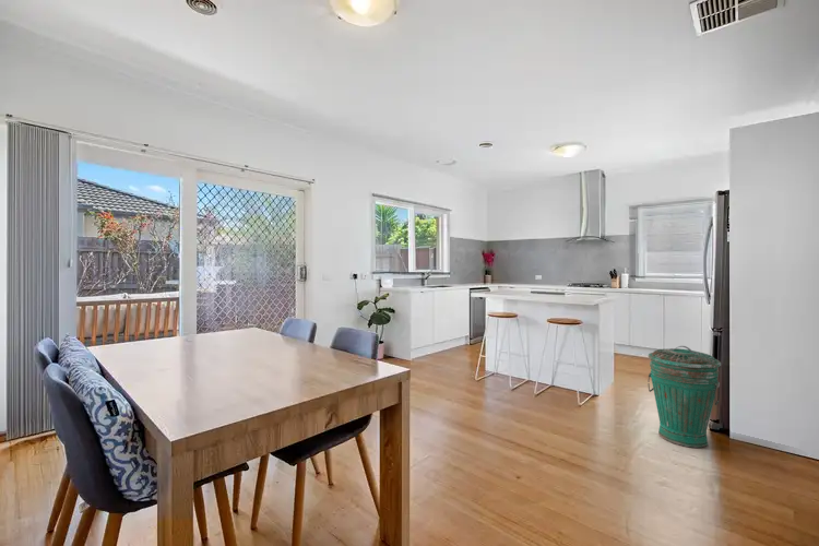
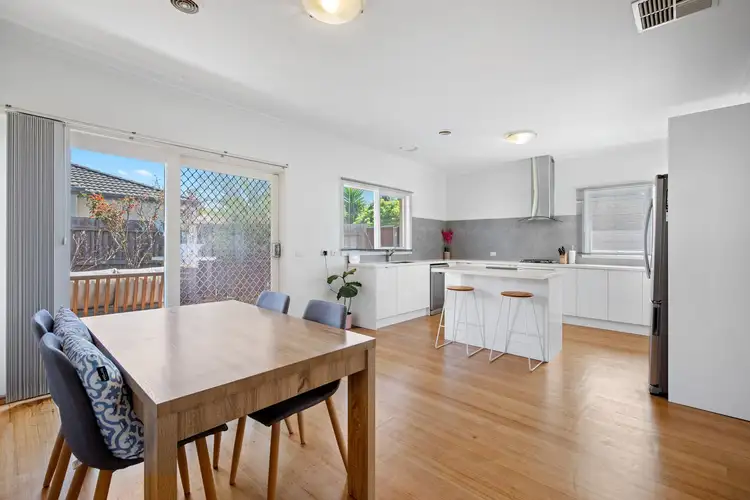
- trash can [648,345,722,449]
